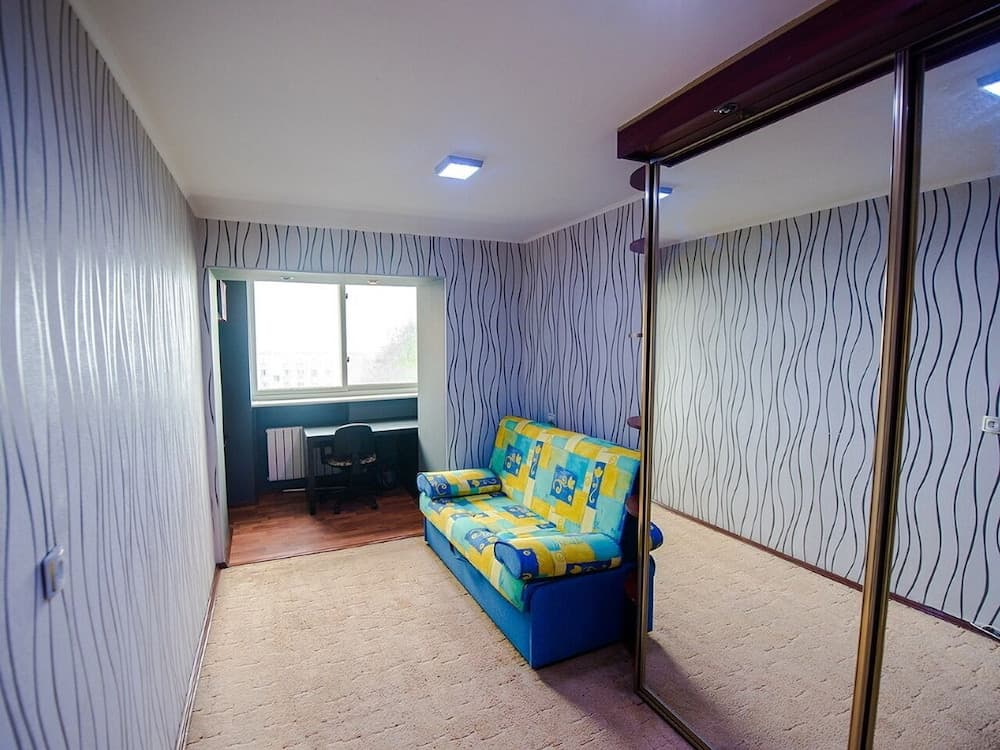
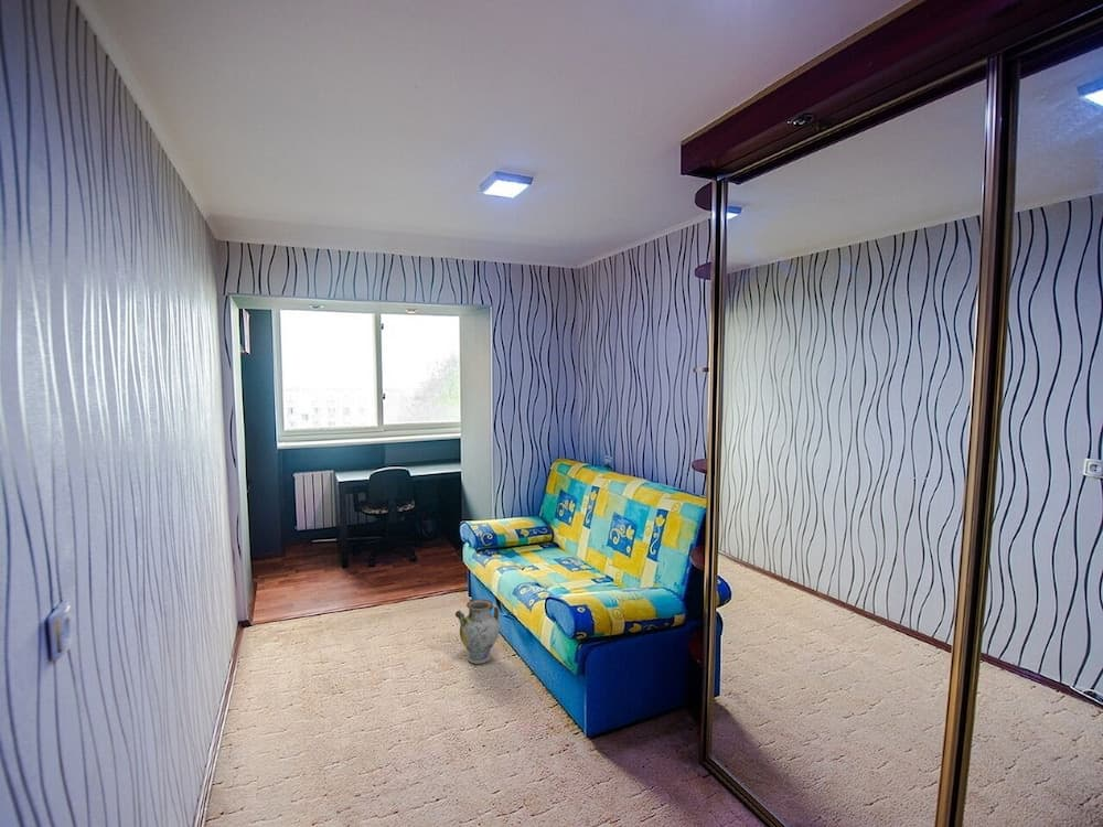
+ ceramic jug [454,598,501,665]
